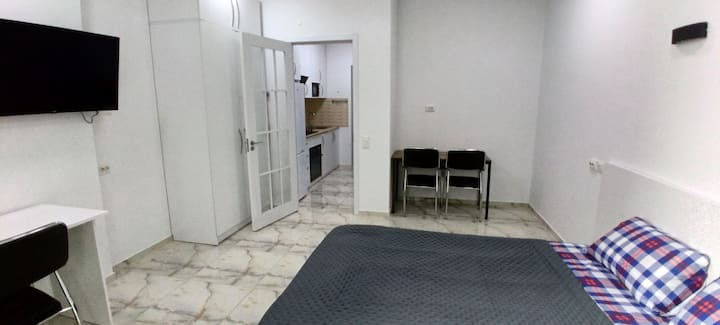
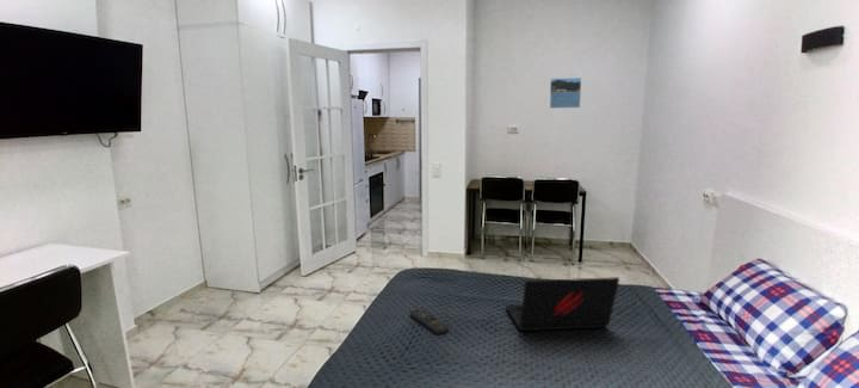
+ laptop [505,276,620,332]
+ remote control [409,308,450,335]
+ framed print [549,76,582,110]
